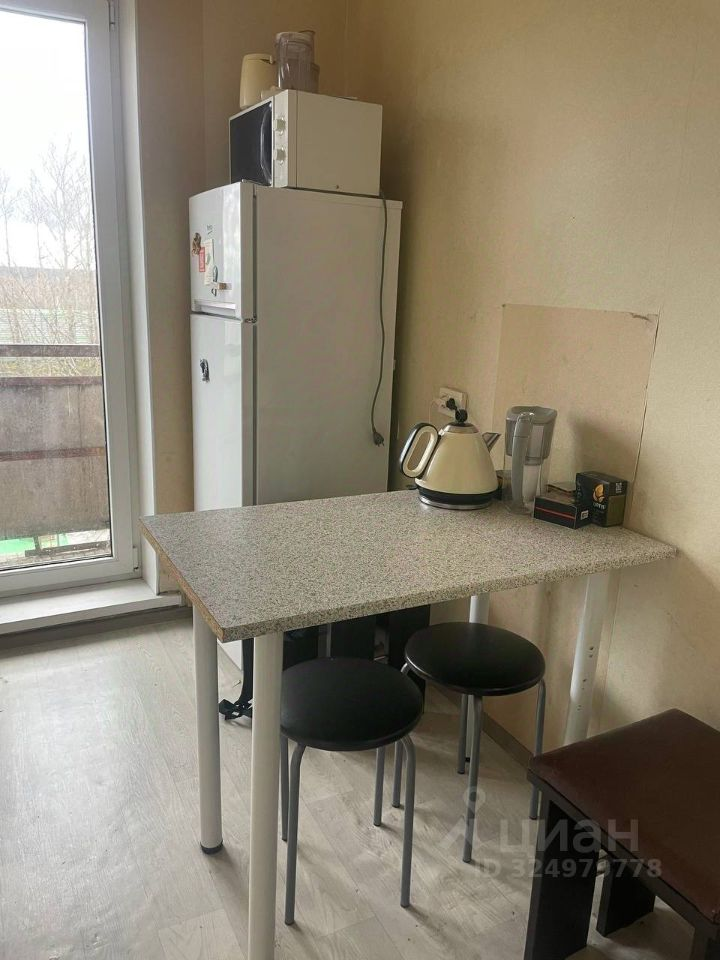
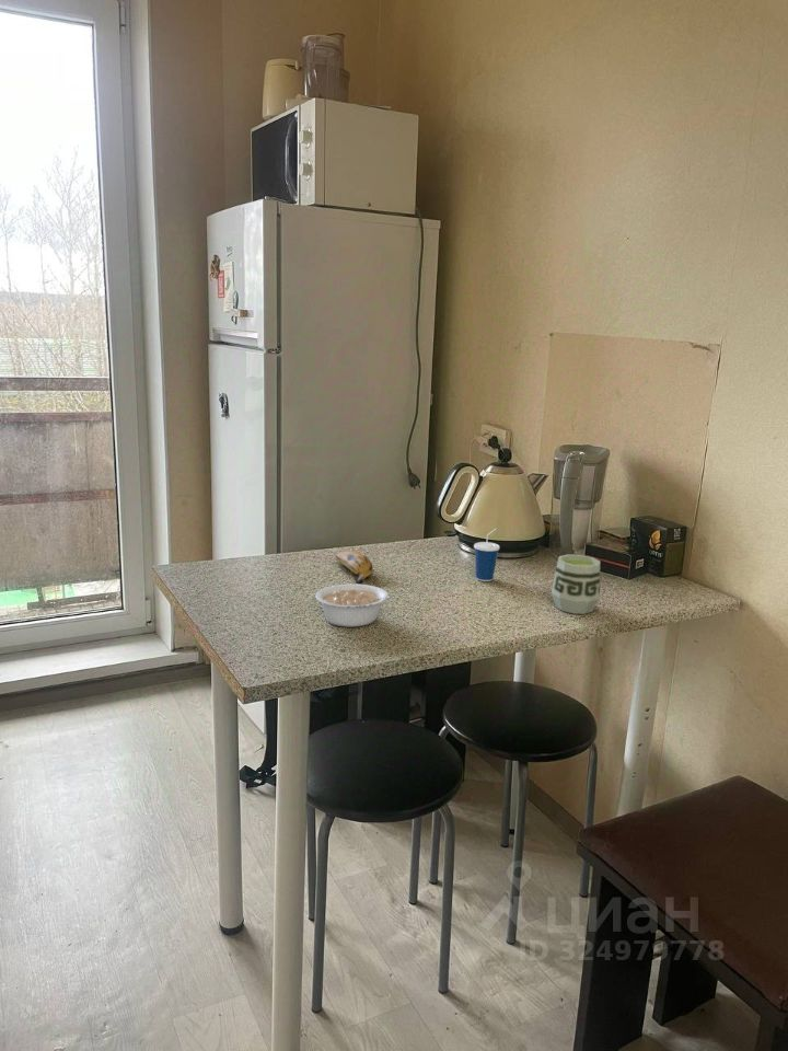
+ banana [335,550,374,585]
+ cup [551,553,601,615]
+ cup [473,528,500,582]
+ legume [314,584,404,628]
